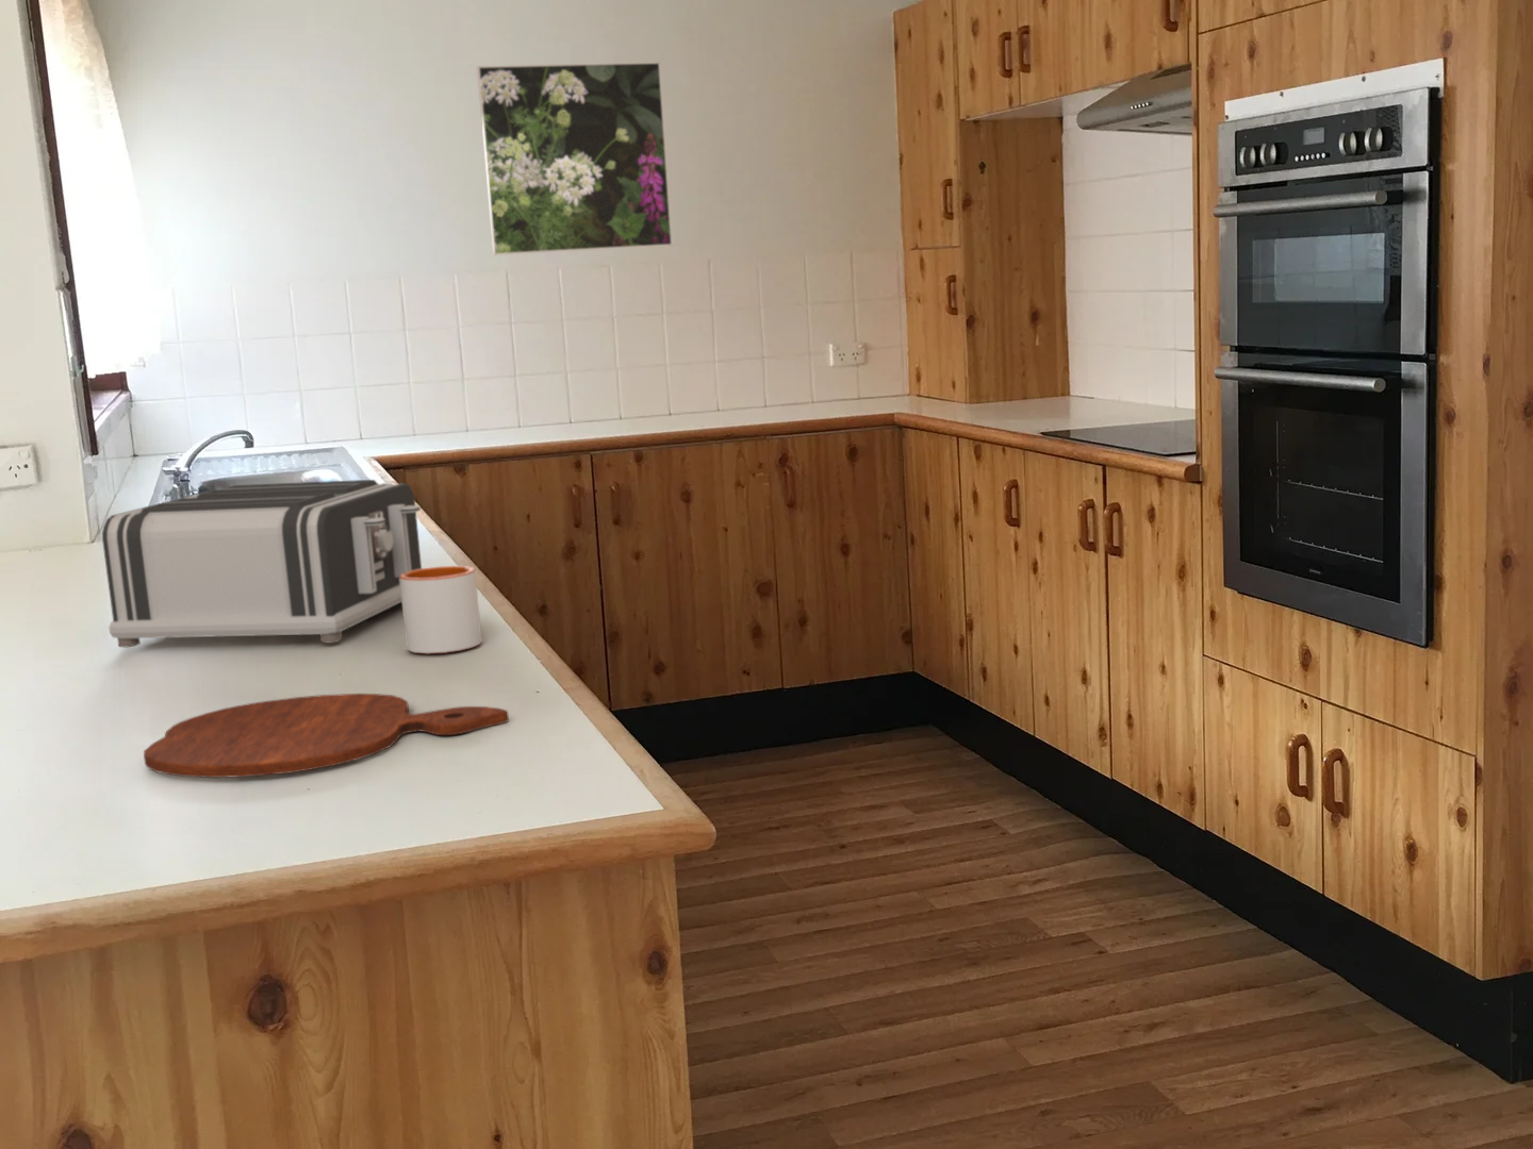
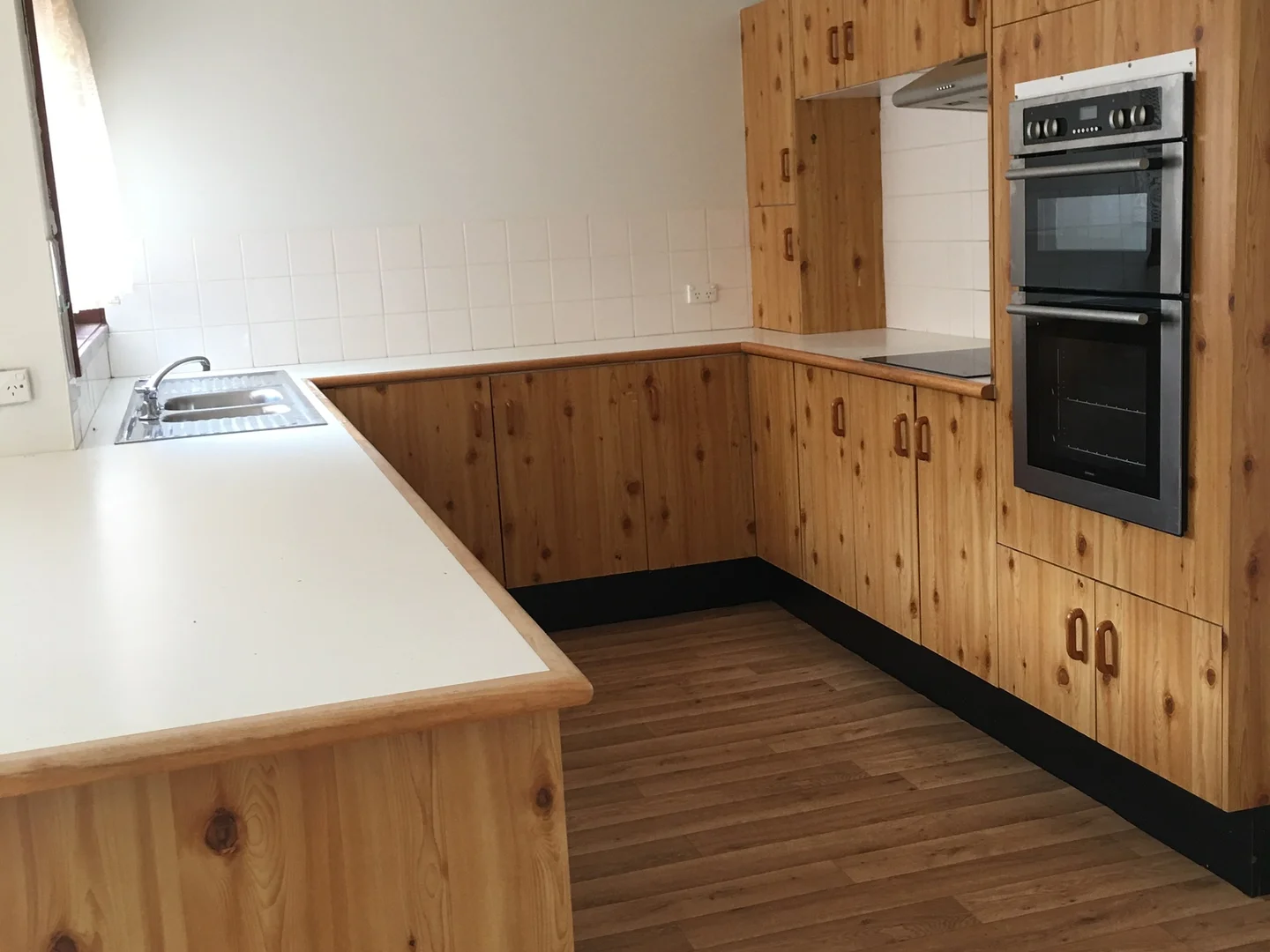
- cutting board [142,693,509,778]
- toaster [101,479,422,649]
- mug [400,565,483,655]
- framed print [476,60,674,256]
